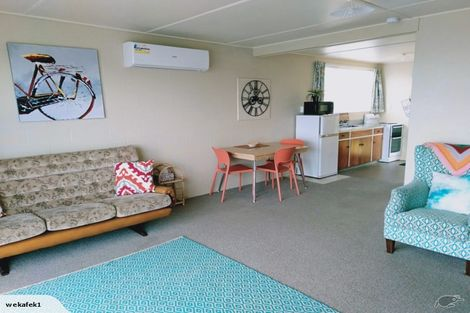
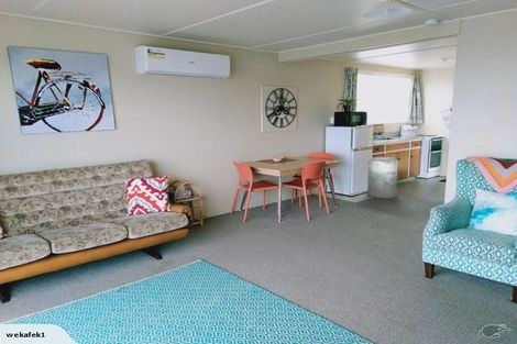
+ trash can [366,156,399,199]
